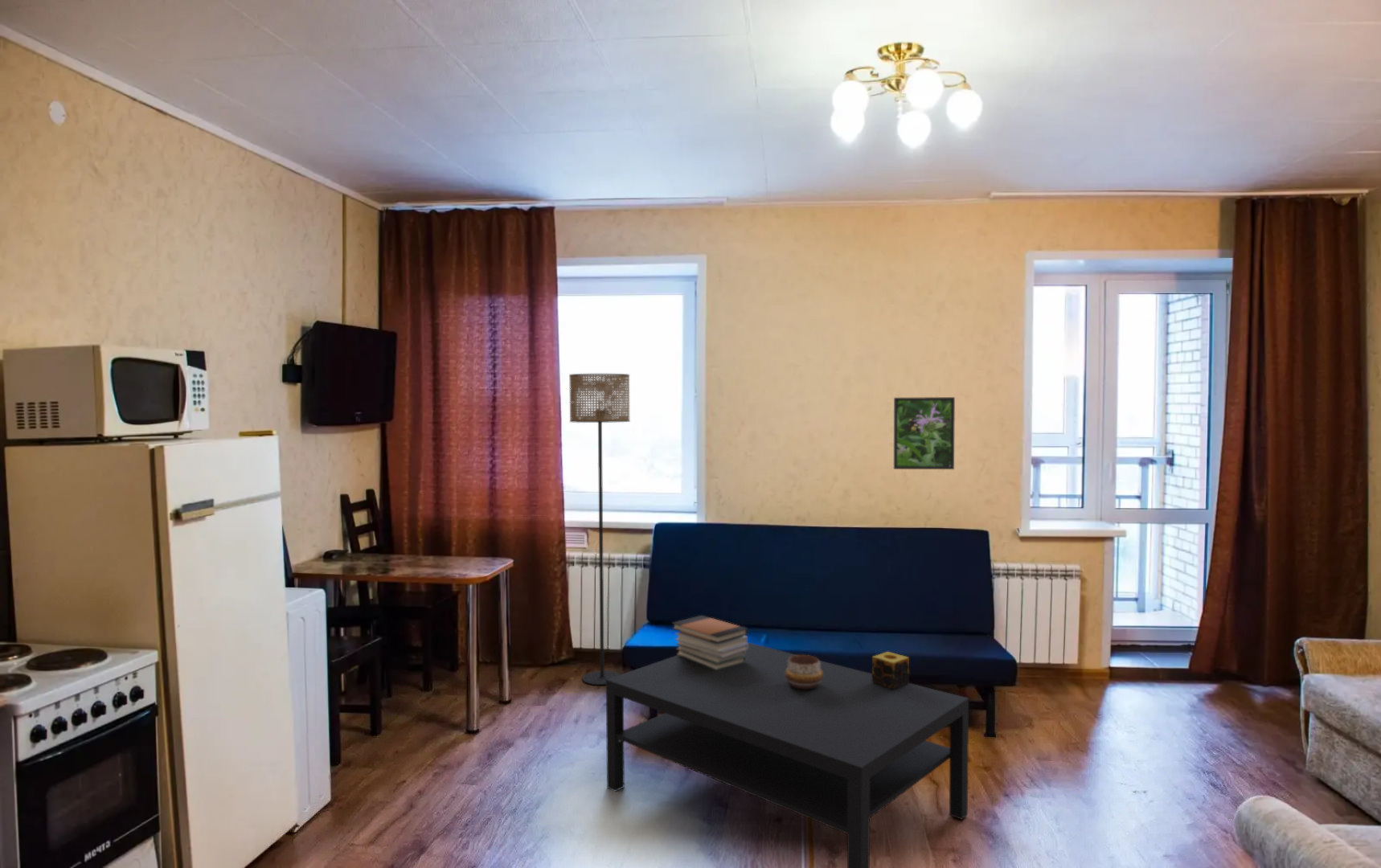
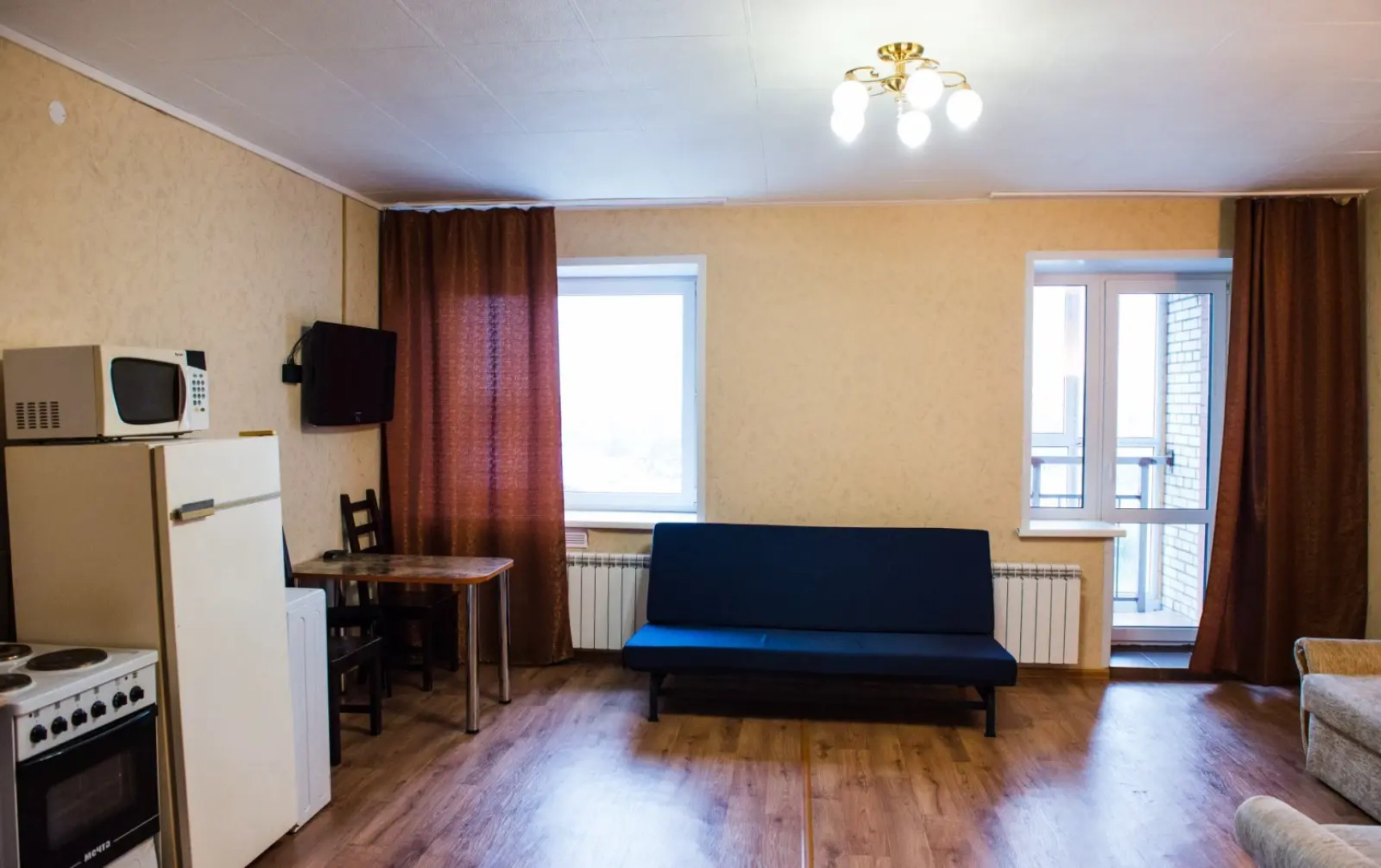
- floor lamp [568,373,631,686]
- book stack [671,615,748,670]
- coffee table [605,641,969,868]
- decorative bowl [785,654,823,690]
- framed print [893,396,956,470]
- candle [871,651,910,690]
